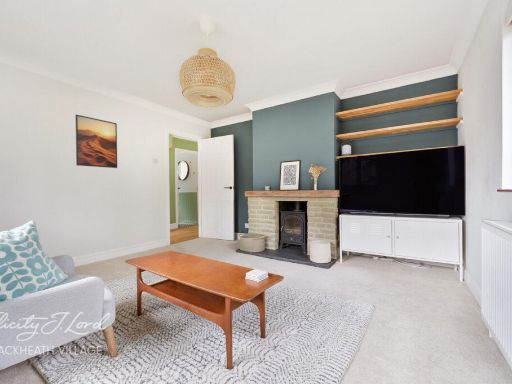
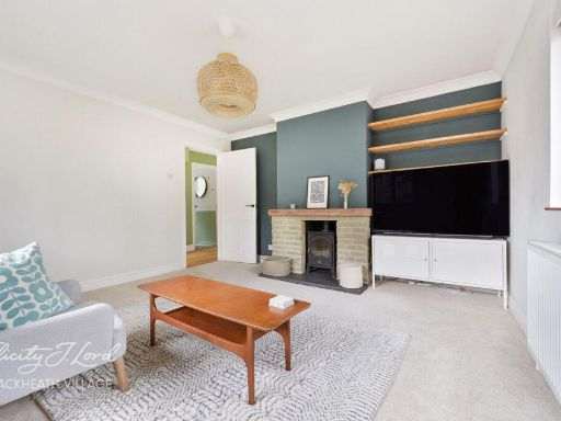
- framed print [75,114,118,169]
